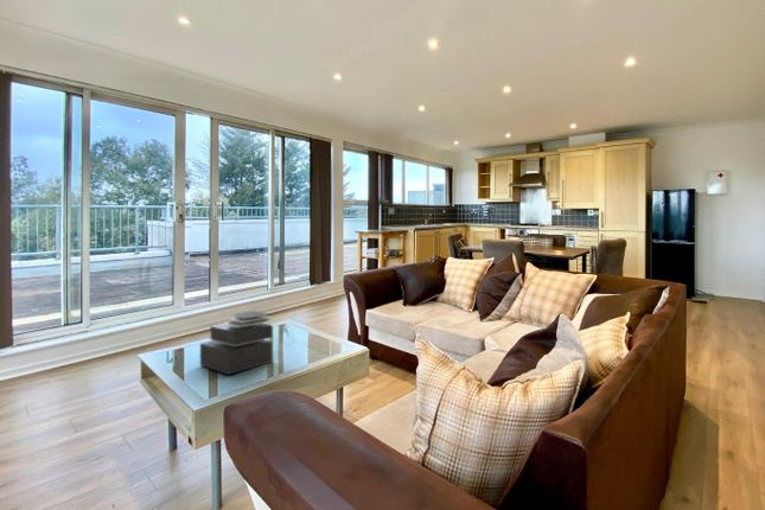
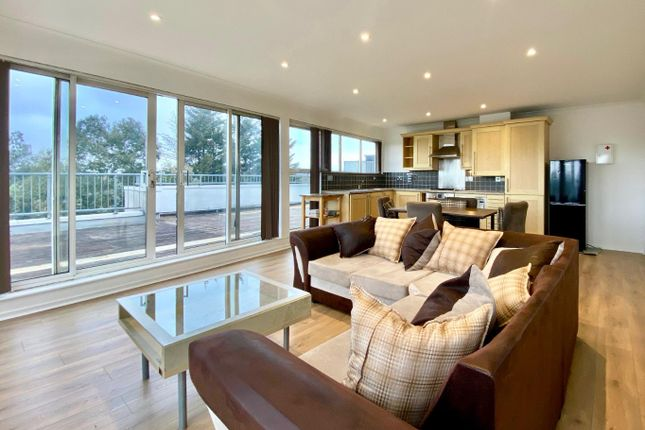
- book [199,310,273,376]
